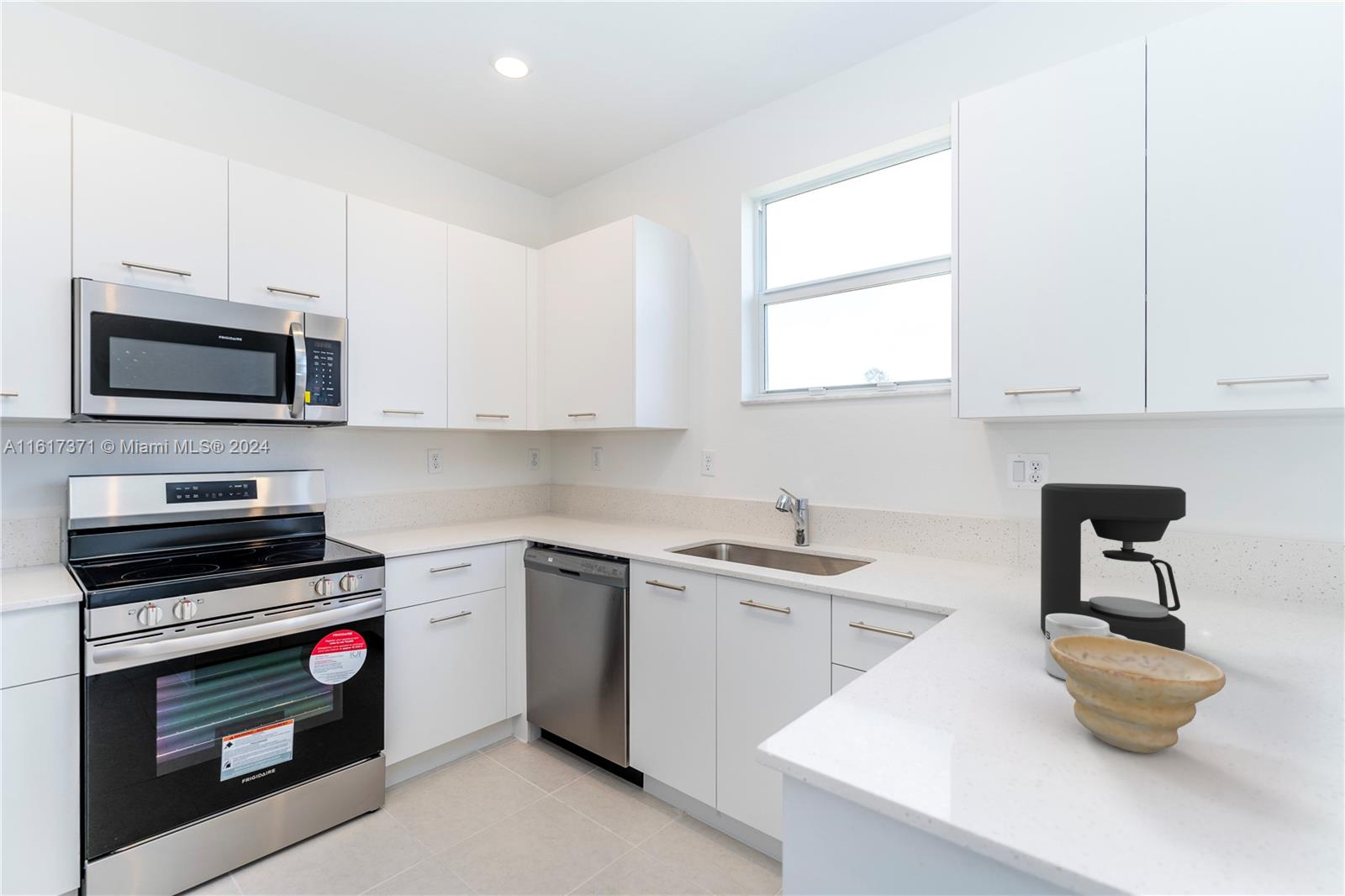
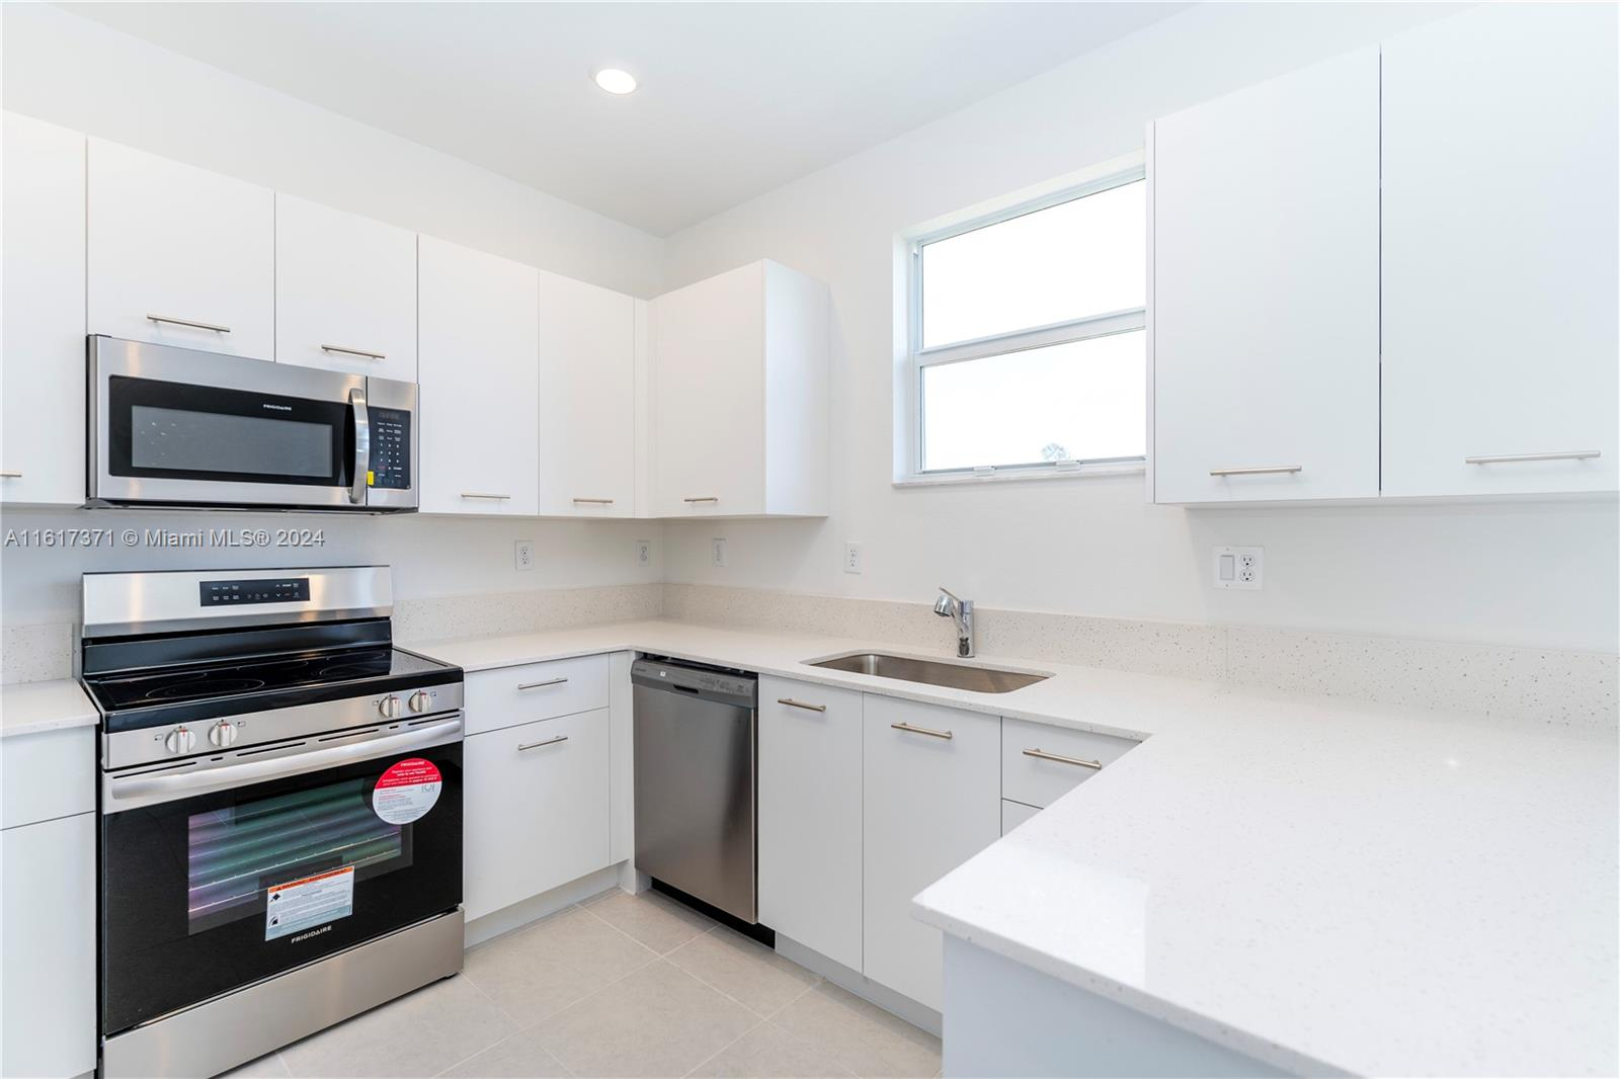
- bowl [1049,635,1226,754]
- mug [1044,614,1127,681]
- coffee maker [1040,482,1187,651]
